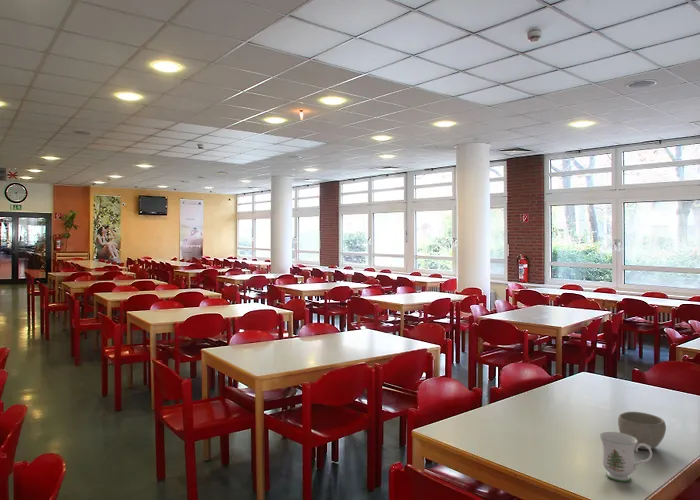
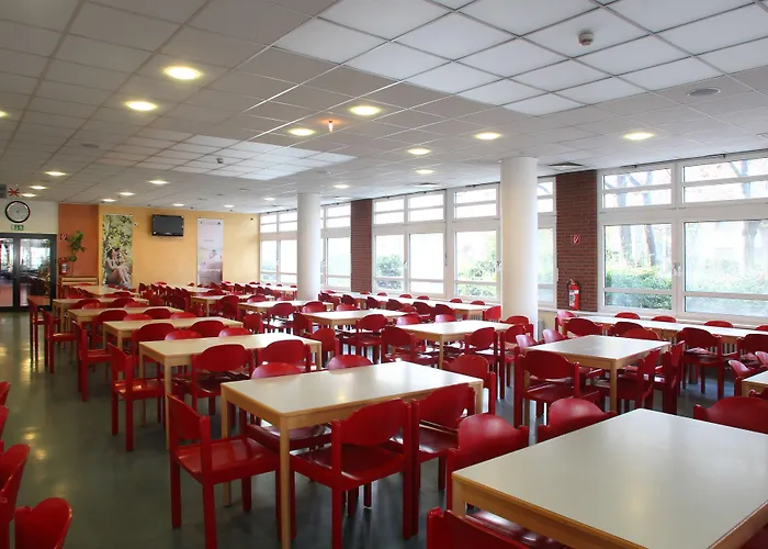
- bowl [617,411,667,451]
- mug [599,431,653,483]
